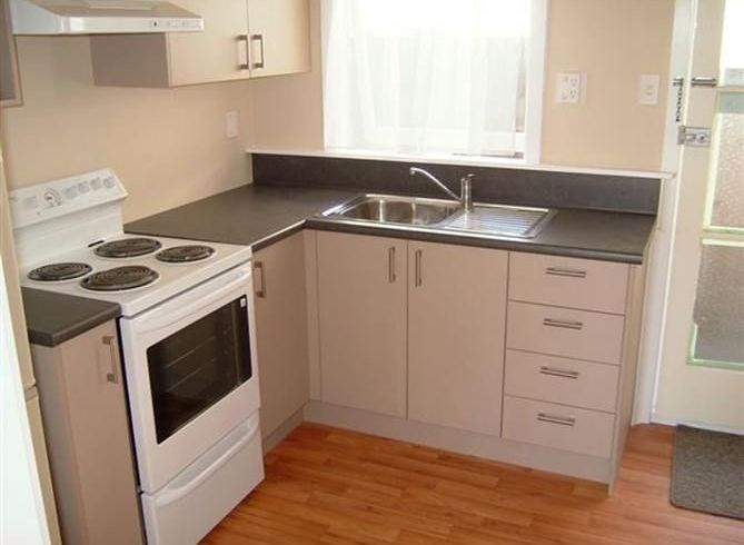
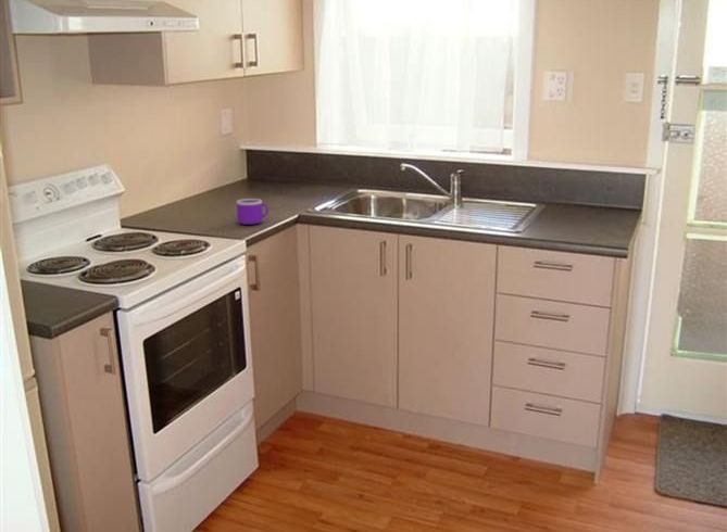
+ mug [236,198,270,226]
